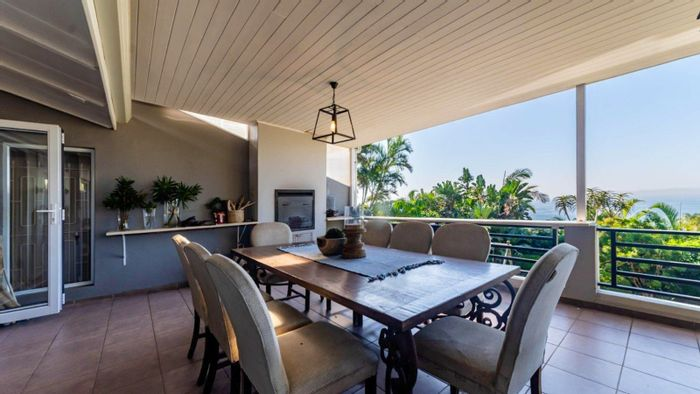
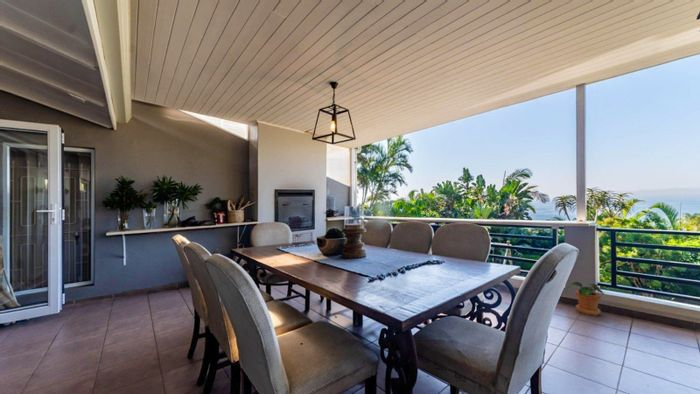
+ potted plant [569,281,605,317]
